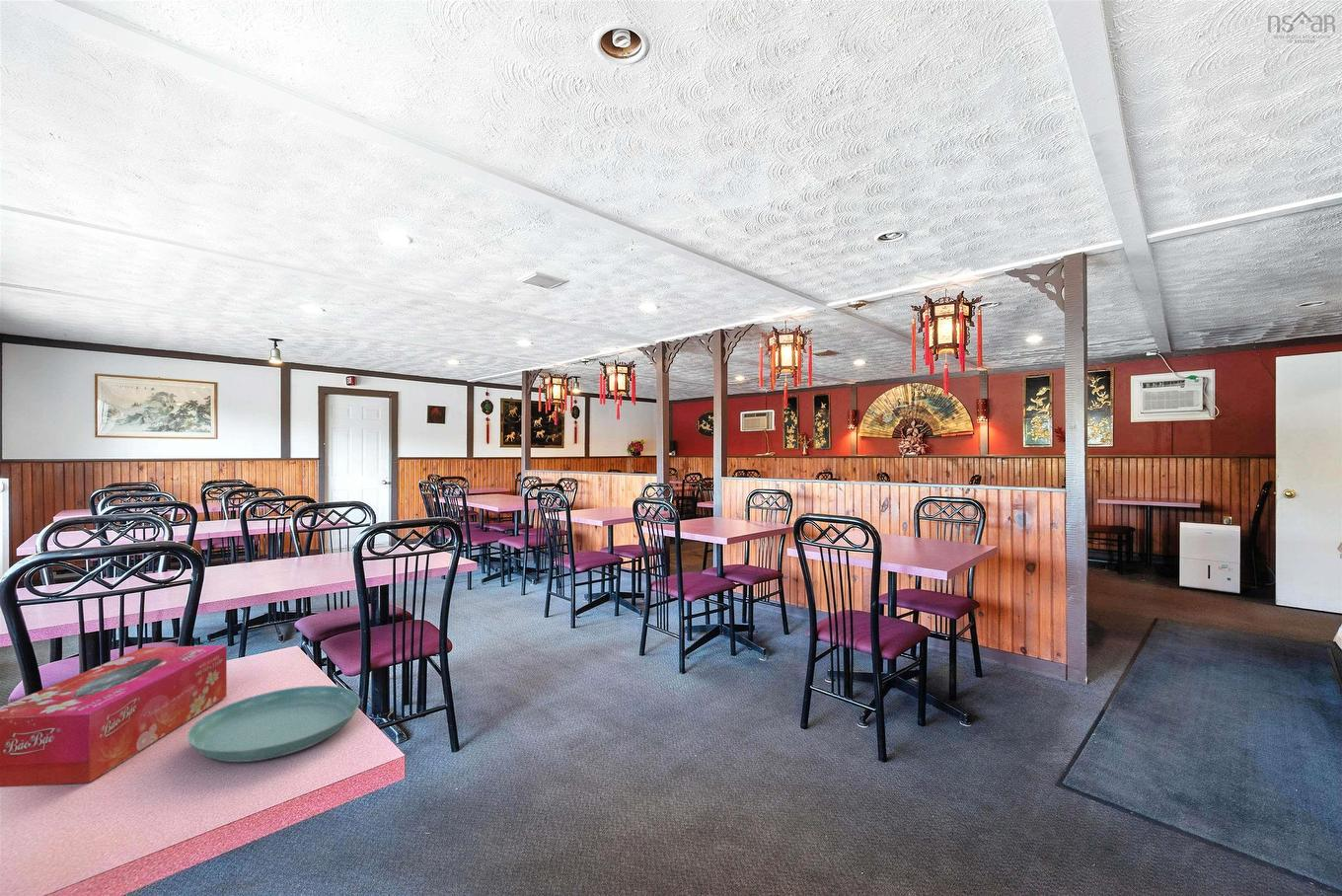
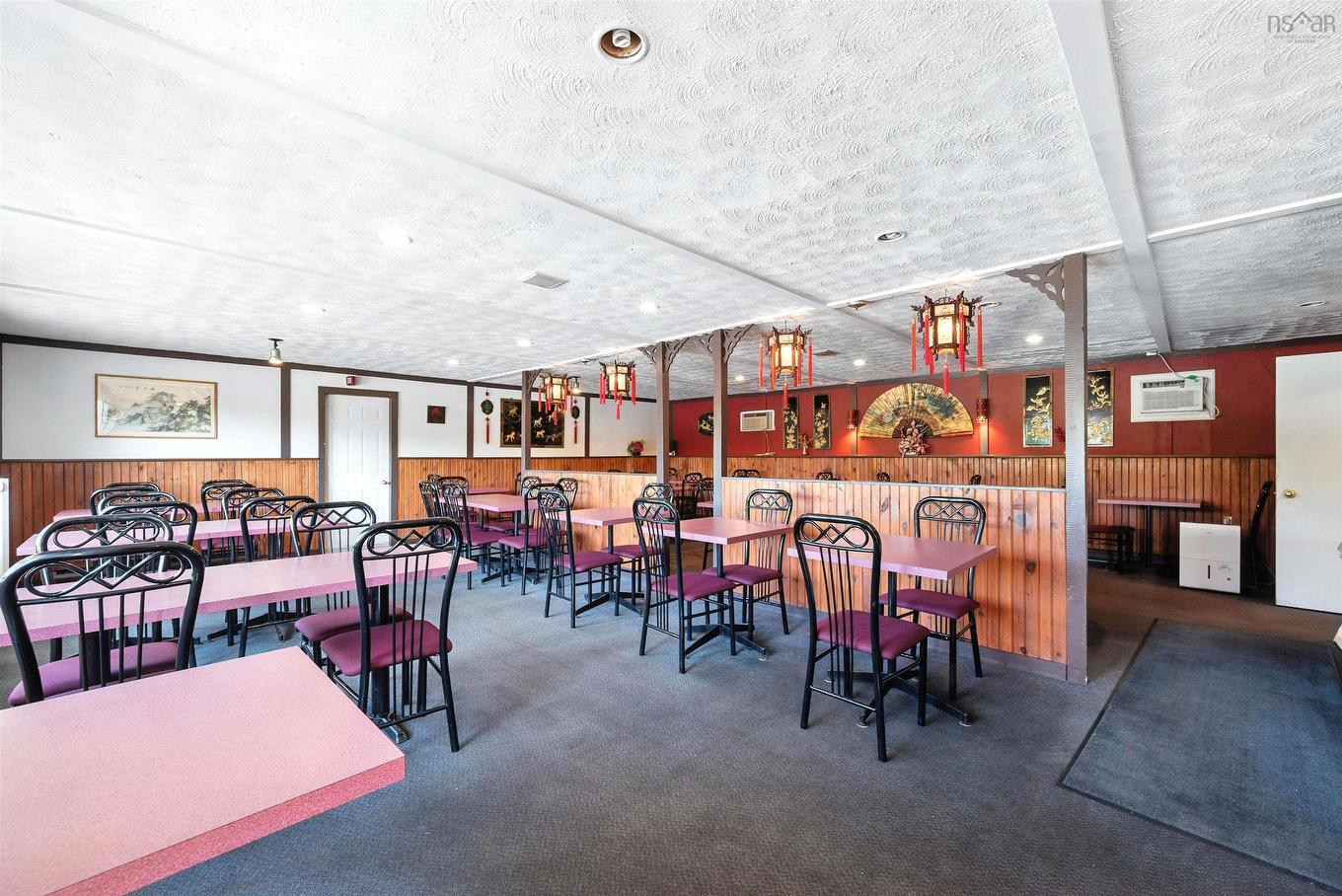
- saucer [186,685,361,763]
- tissue box [0,644,228,788]
